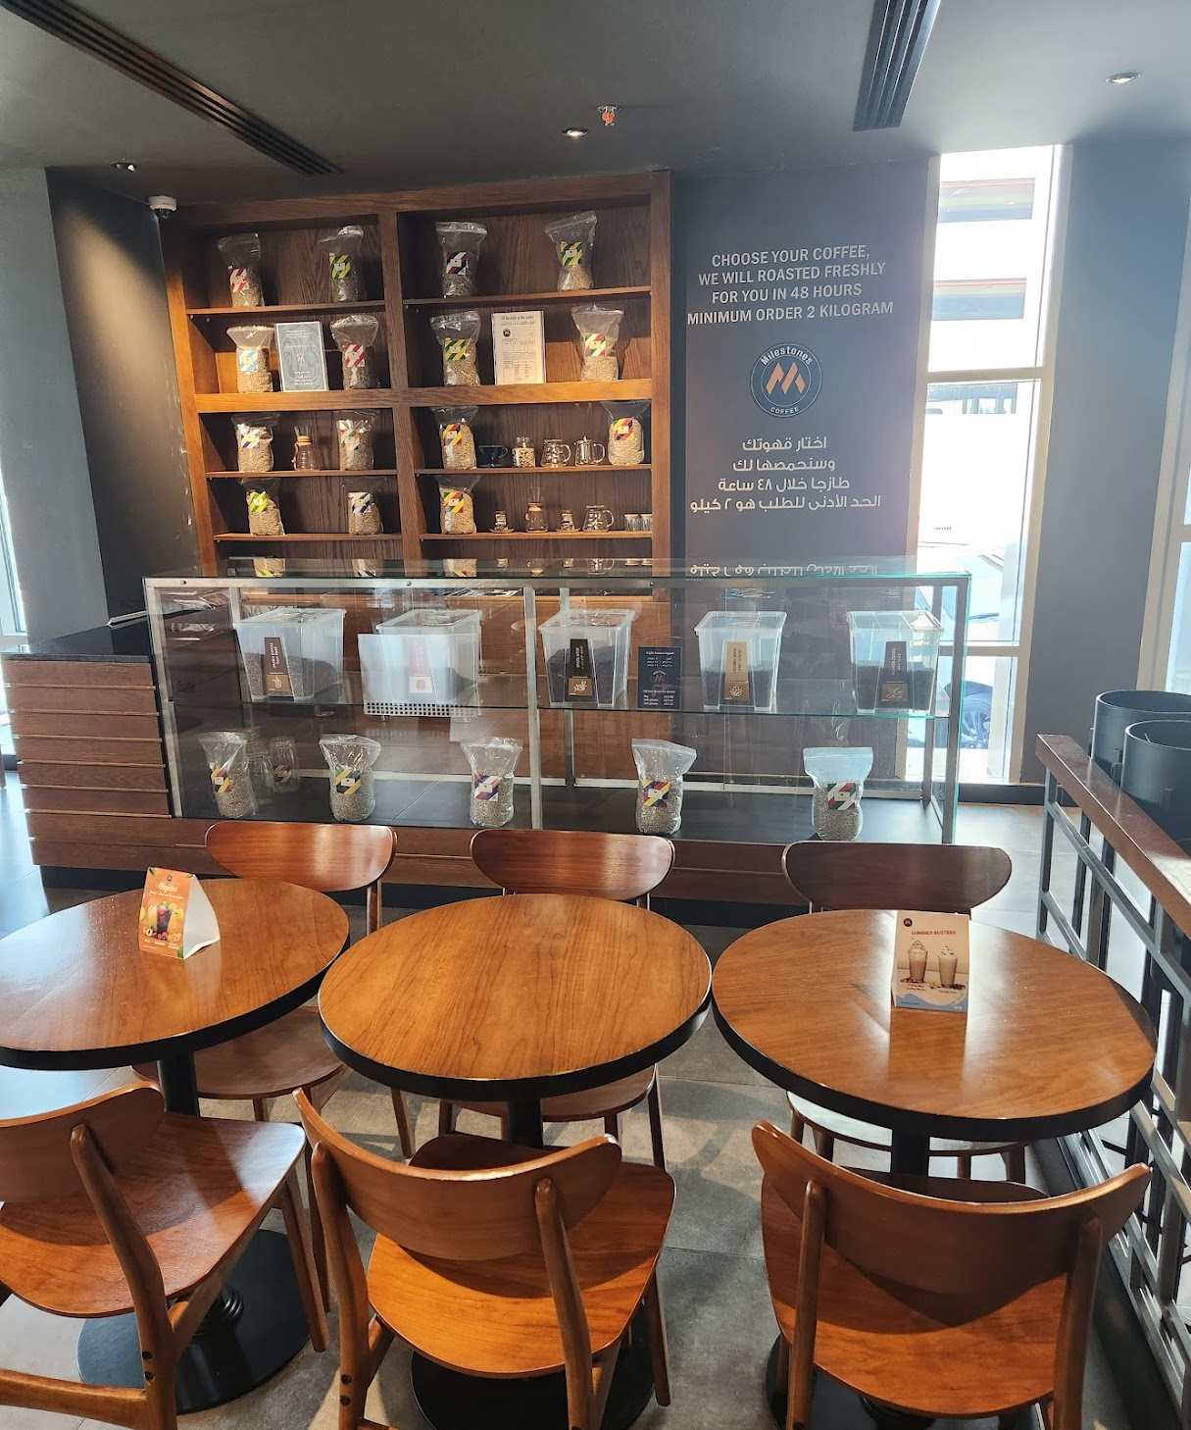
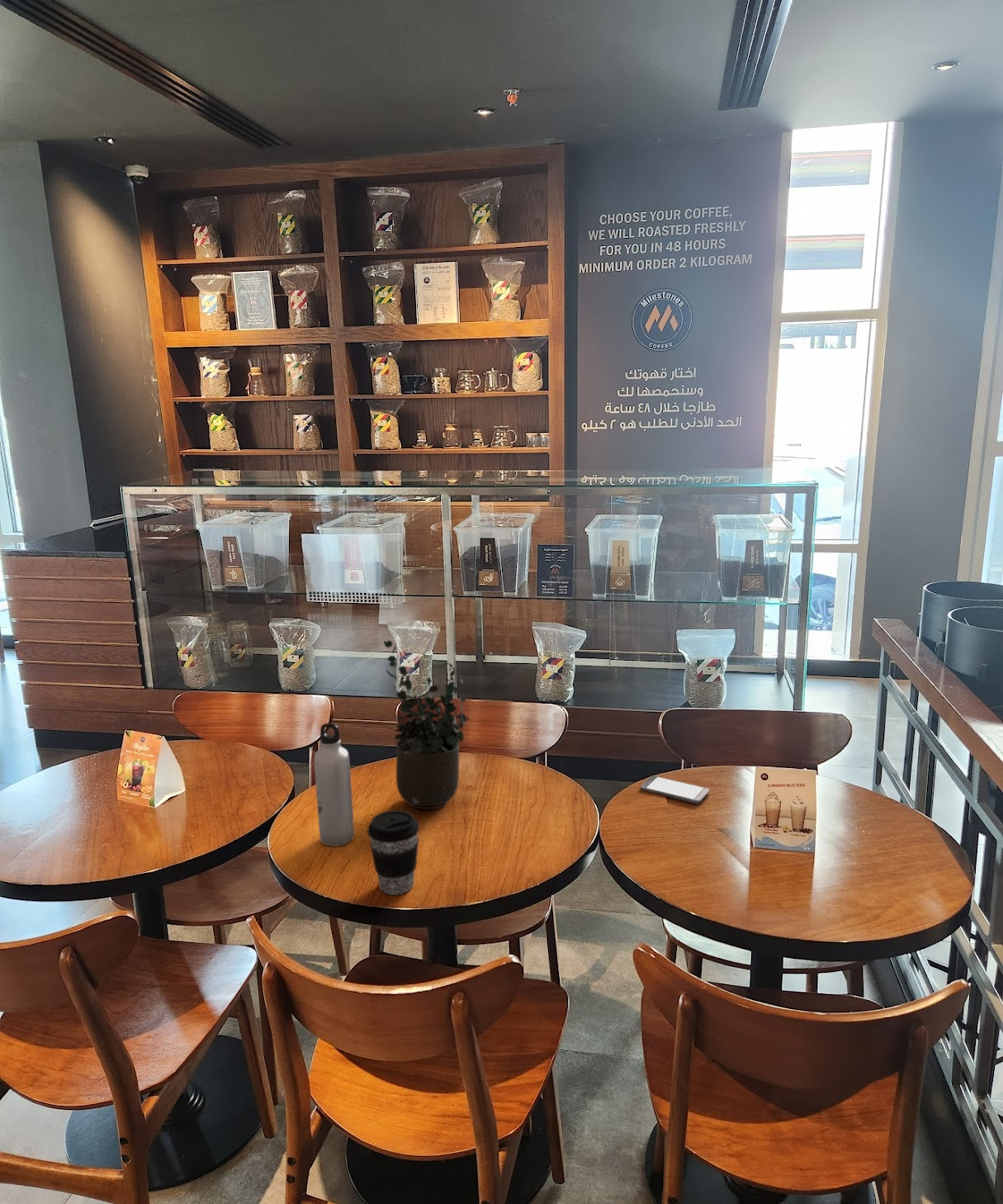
+ water bottle [313,722,355,847]
+ potted plant [383,639,471,811]
+ smartphone [640,775,710,804]
+ coffee cup [367,809,420,896]
